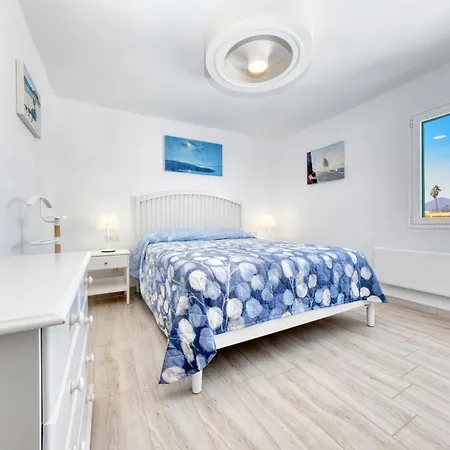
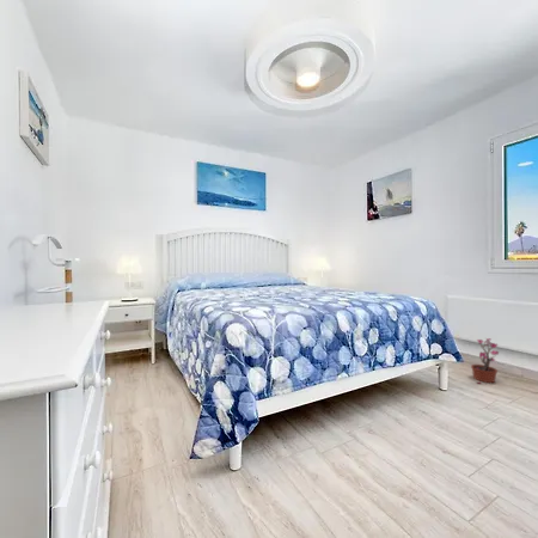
+ potted plant [470,337,500,385]
